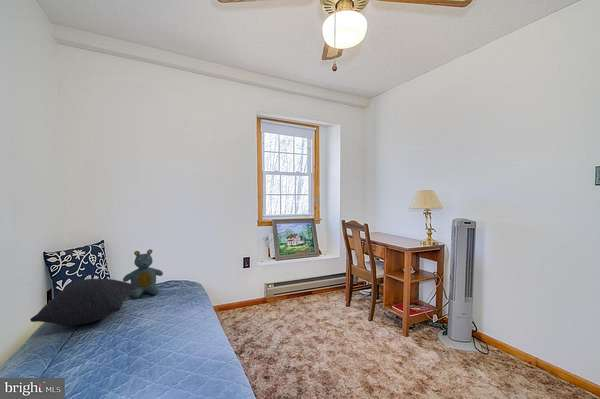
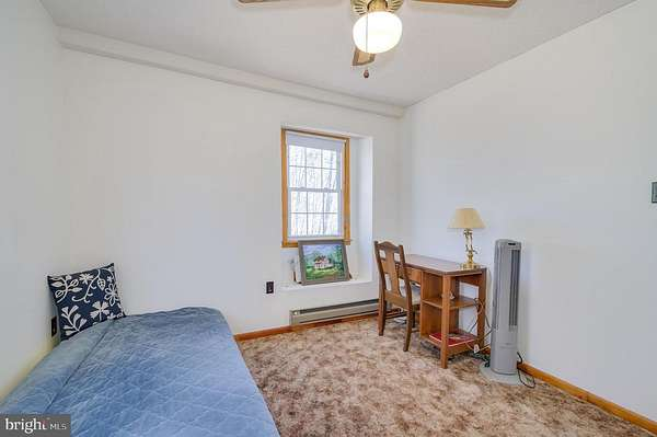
- teddy bear [122,248,164,300]
- pillow [29,278,135,327]
